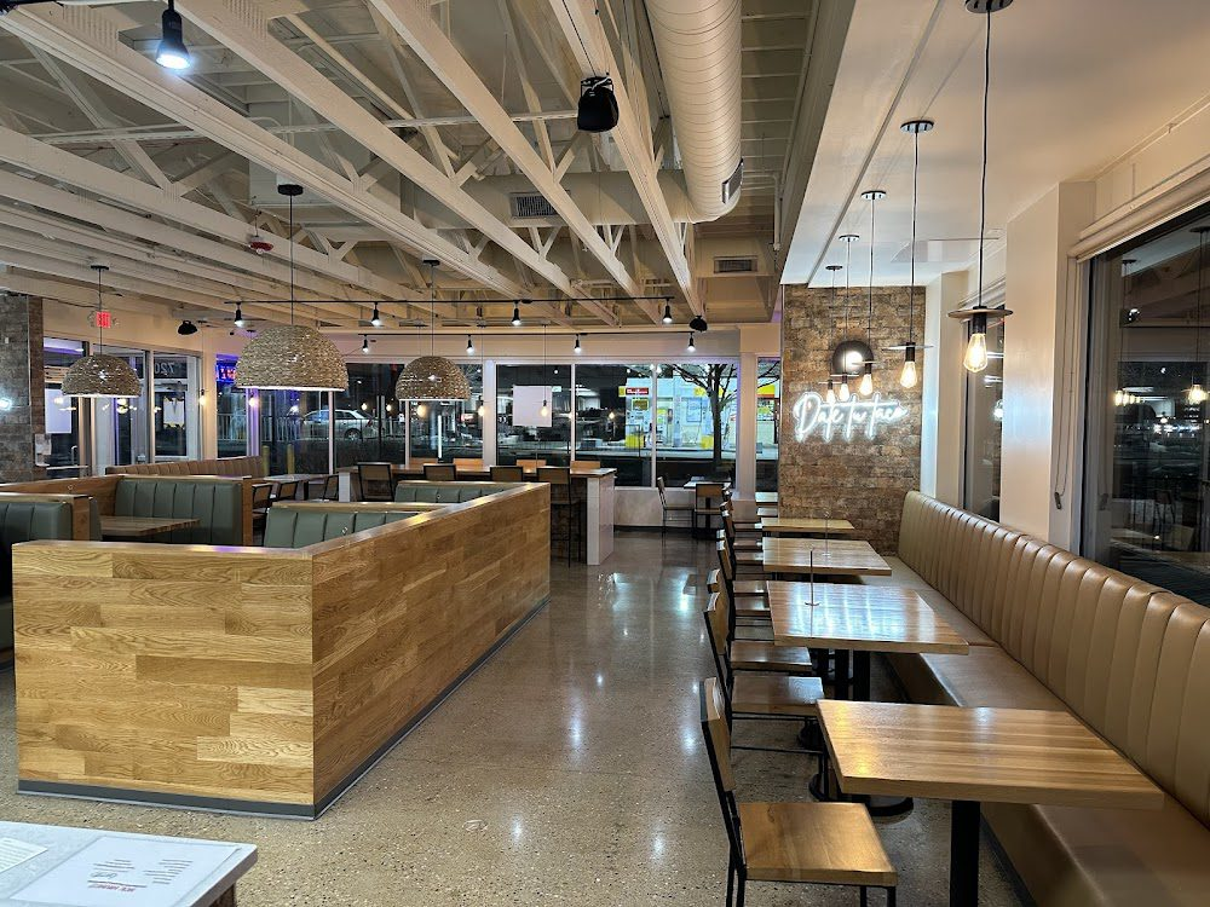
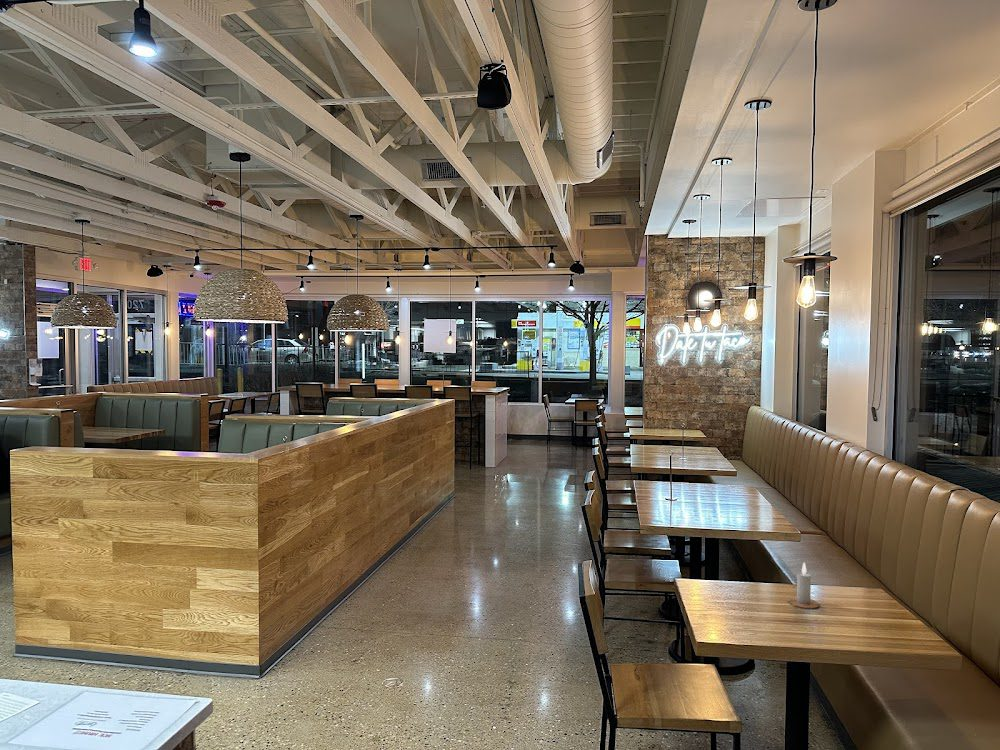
+ candle [787,561,820,609]
